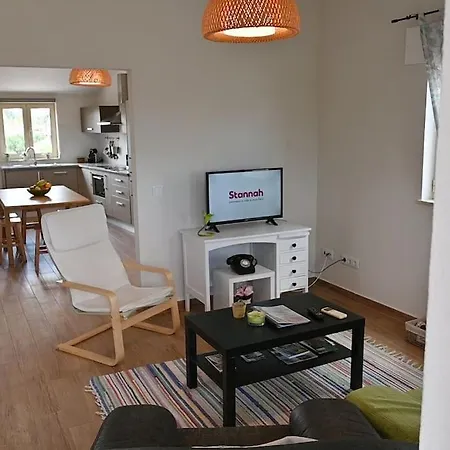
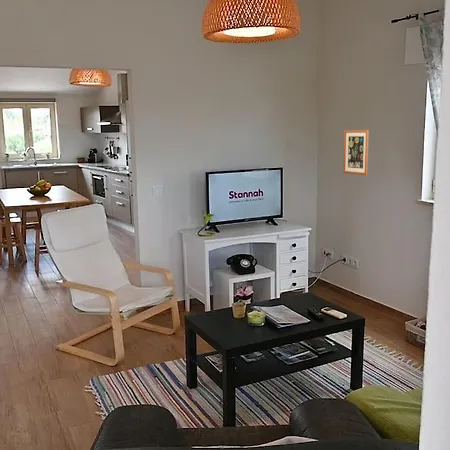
+ wall art [342,129,370,176]
